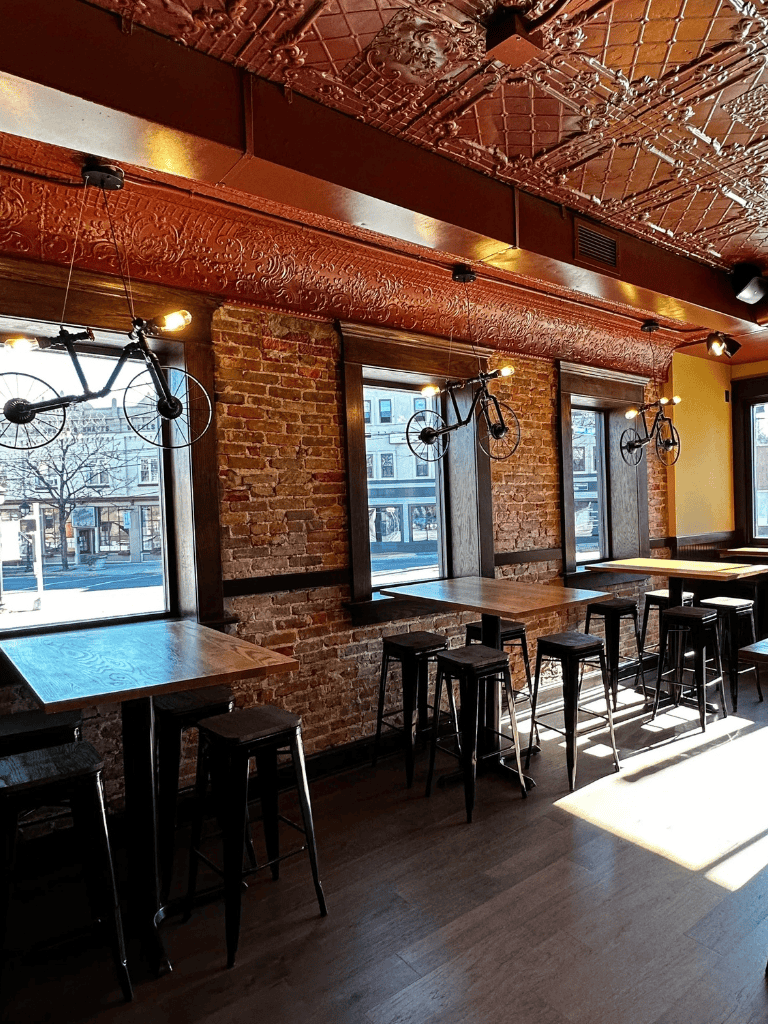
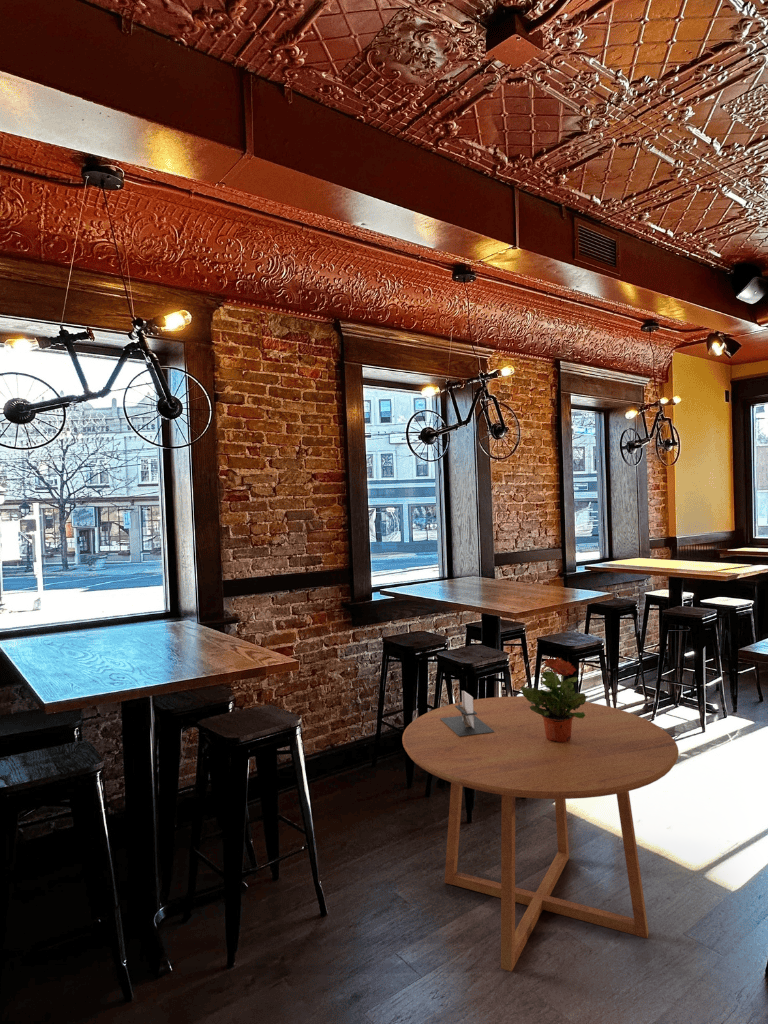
+ potted plant [520,656,589,743]
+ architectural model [440,690,495,736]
+ dining table [401,695,680,973]
